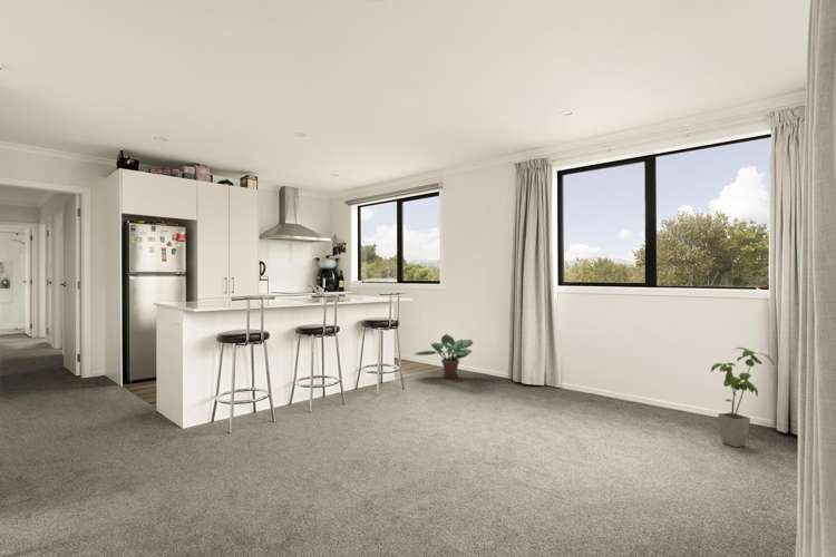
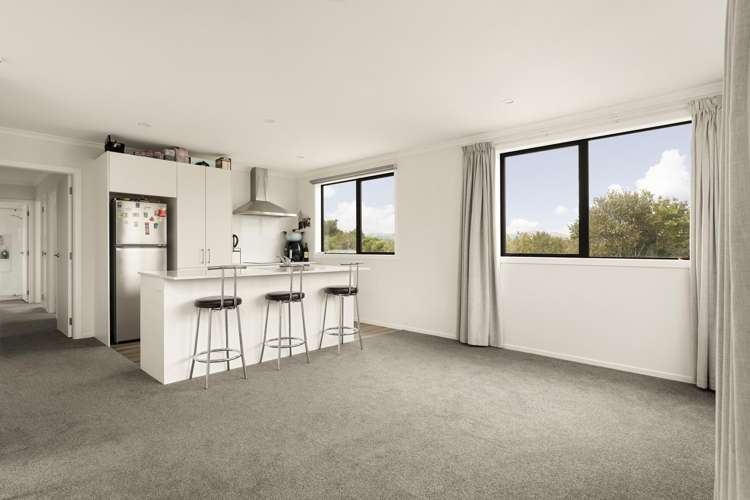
- potted plant [414,333,474,379]
- house plant [710,346,775,448]
